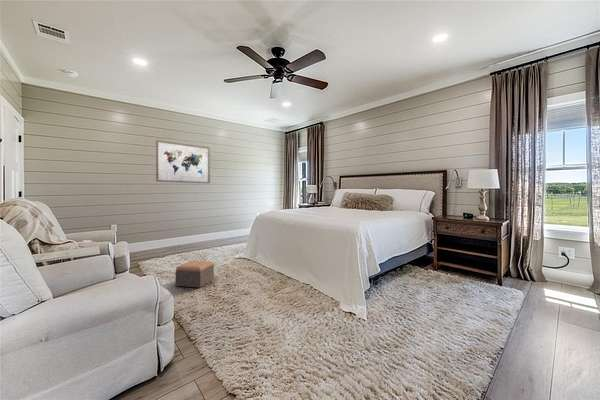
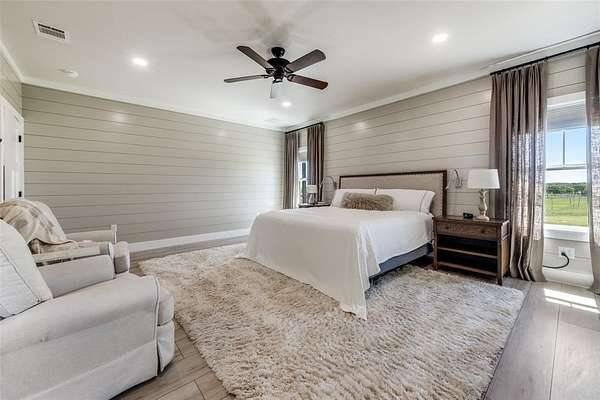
- wall art [155,139,211,185]
- footstool [175,260,215,289]
